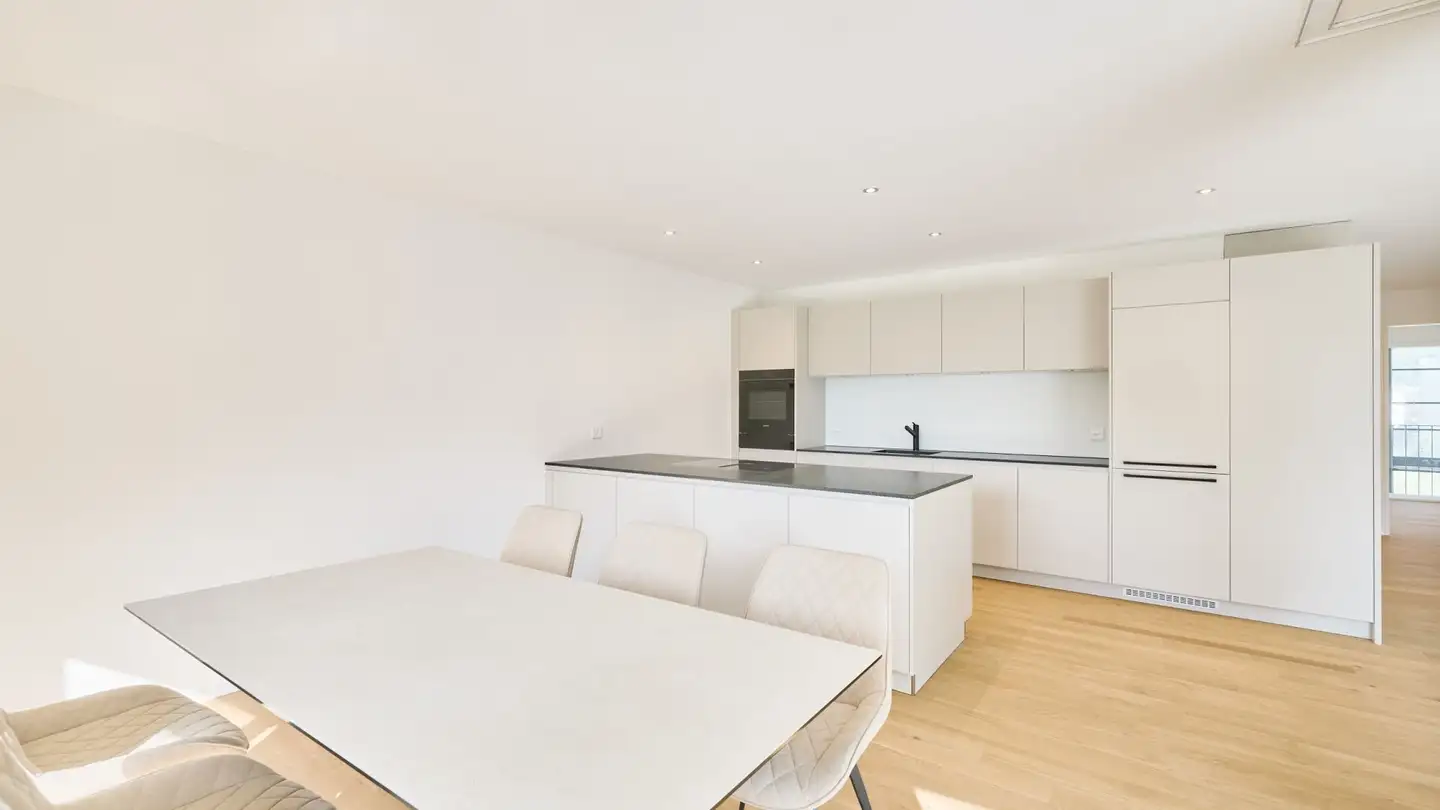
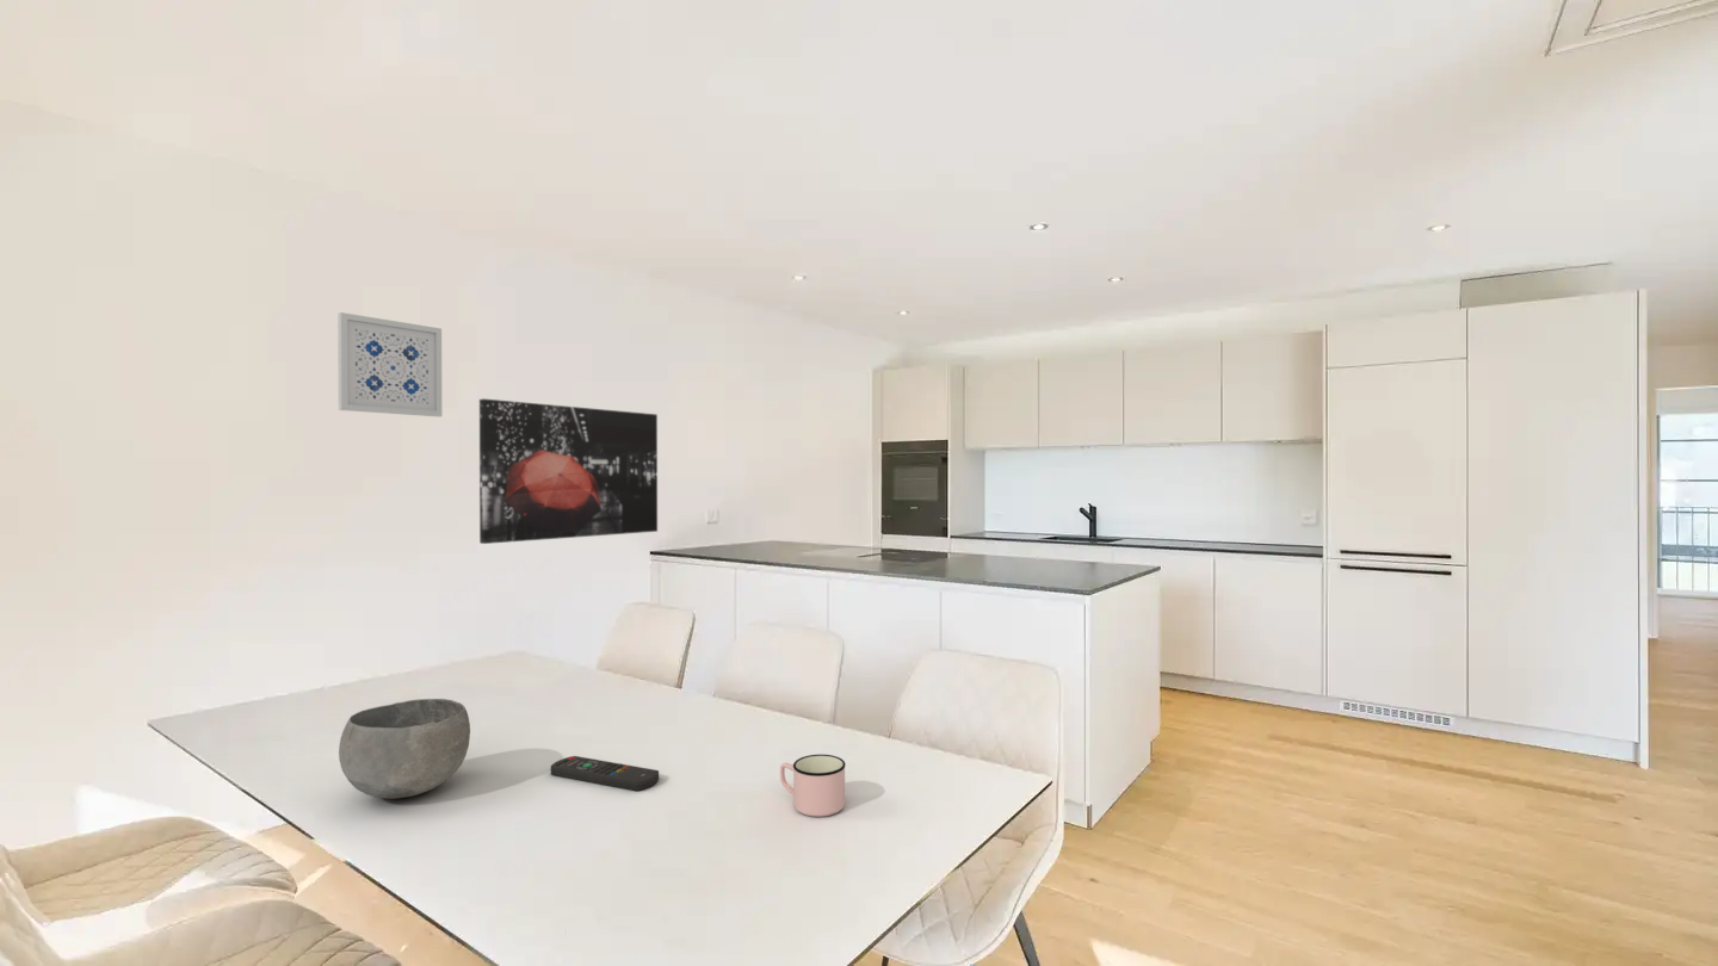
+ bowl [338,698,471,800]
+ wall art [478,397,659,545]
+ remote control [550,755,660,792]
+ wall art [336,311,443,417]
+ mug [779,754,847,818]
